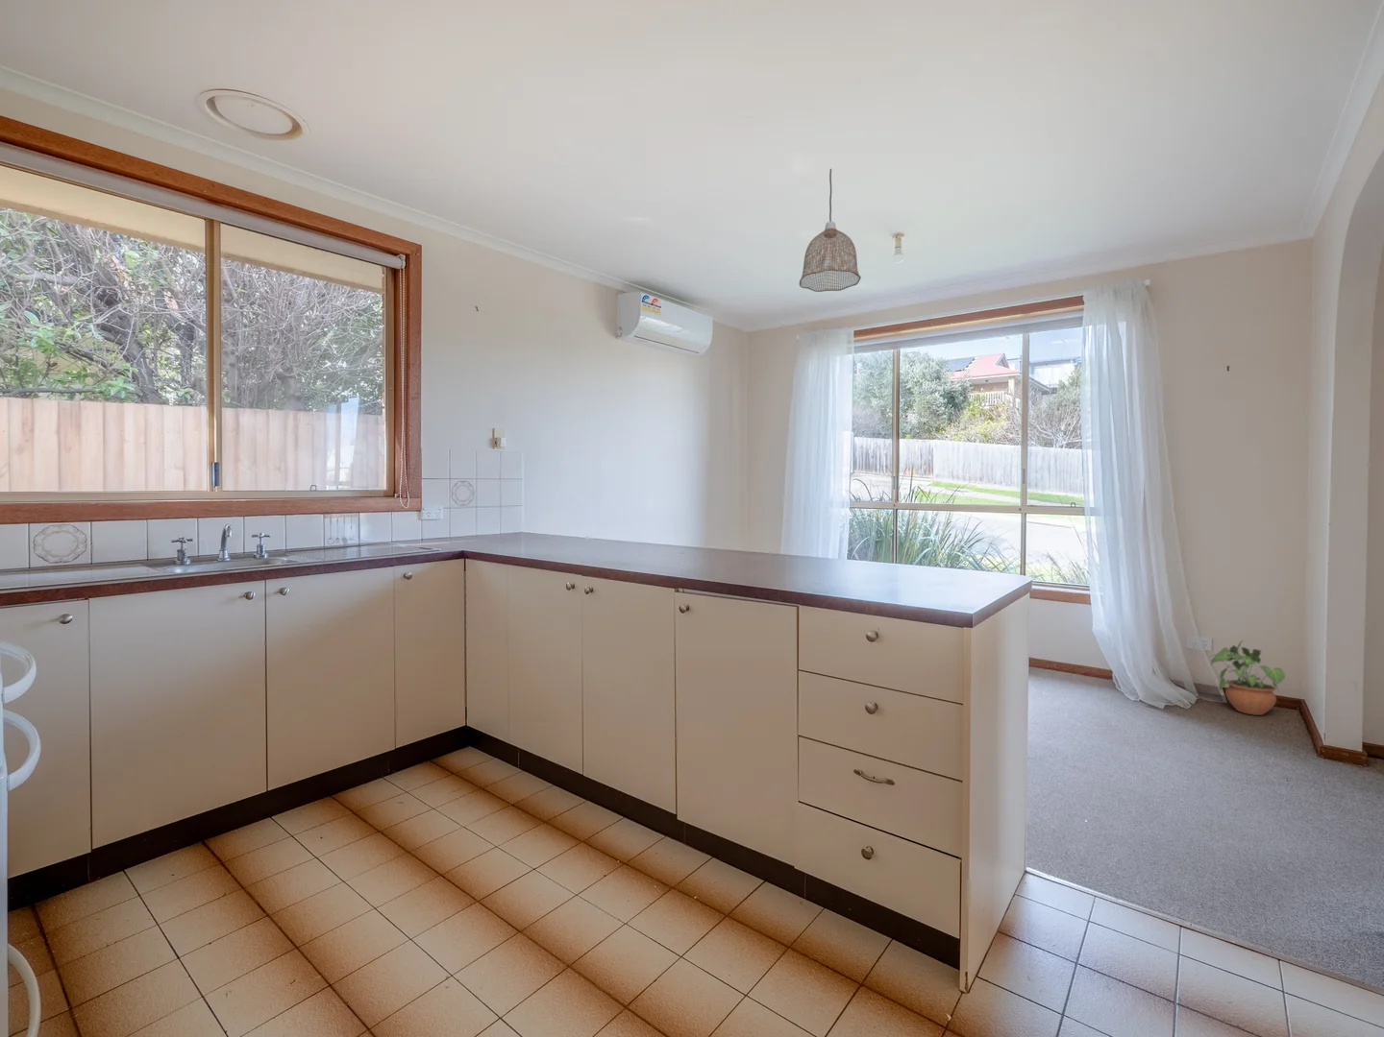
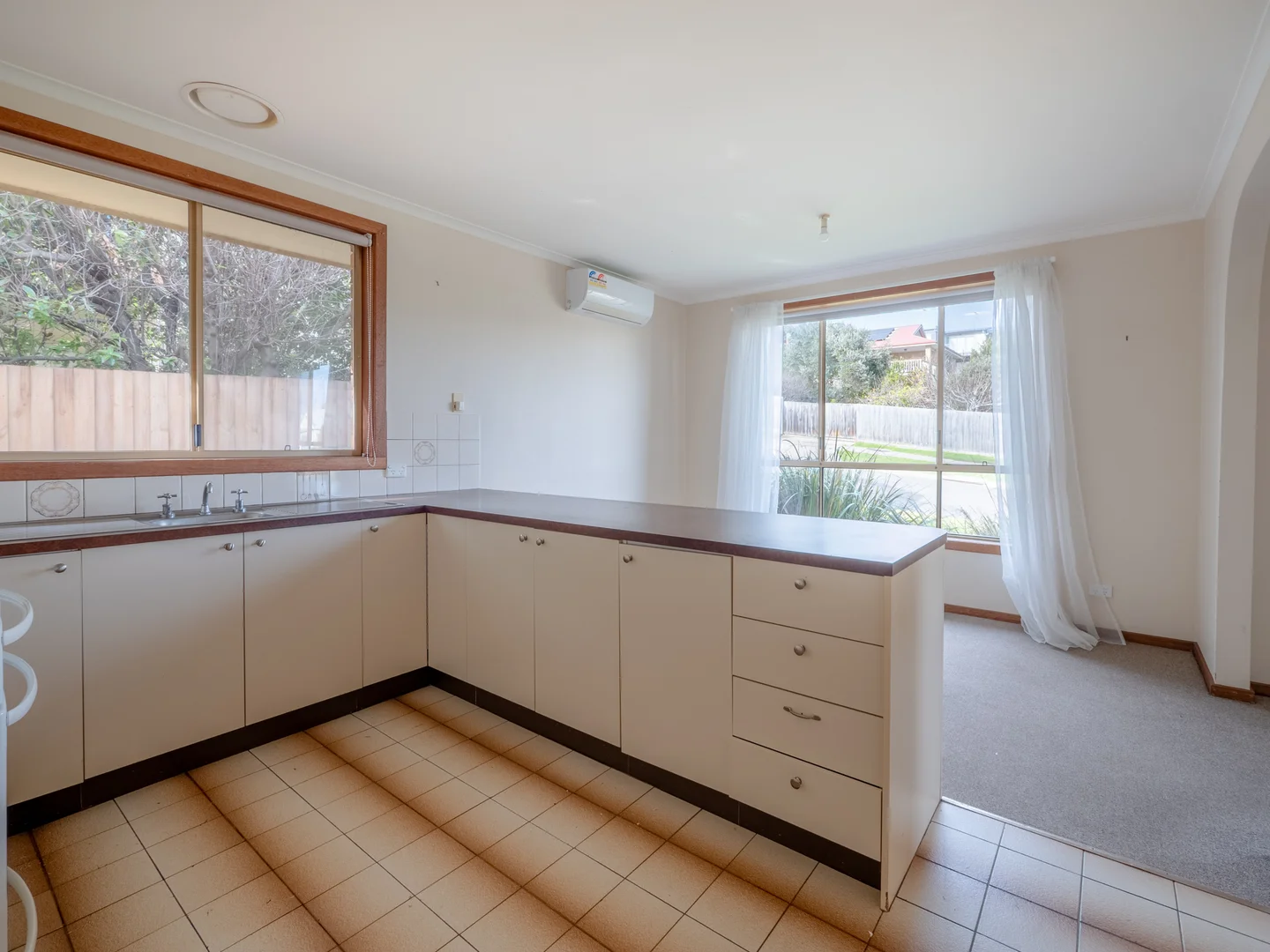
- potted plant [1210,639,1286,717]
- pendant lamp [799,168,862,293]
